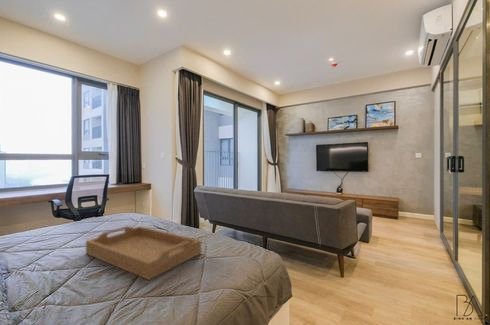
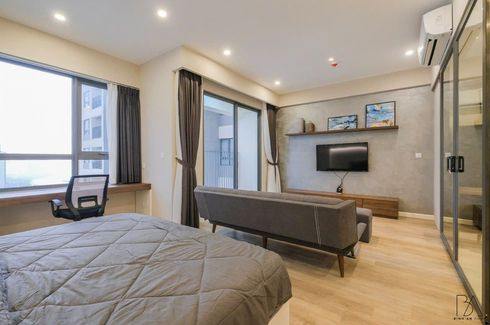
- serving tray [85,225,202,281]
